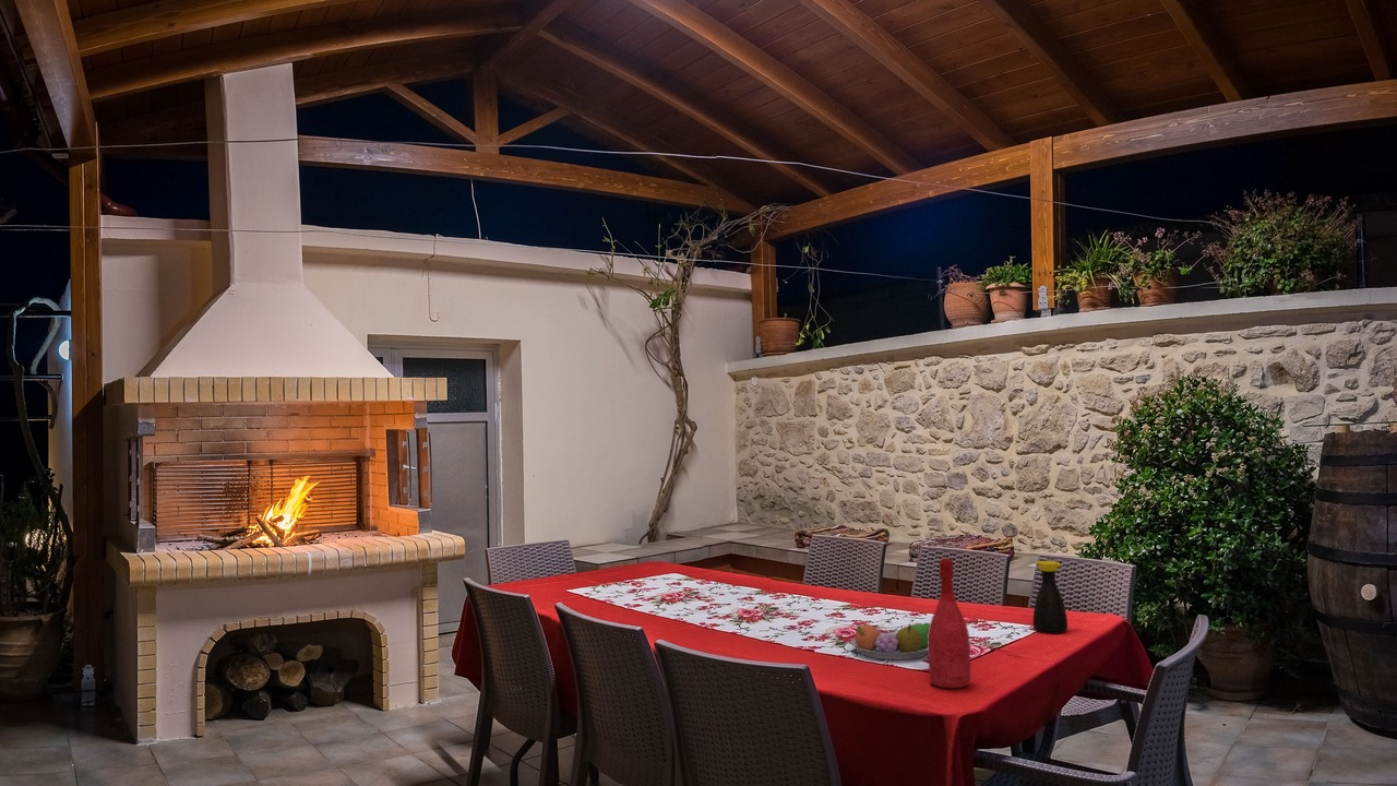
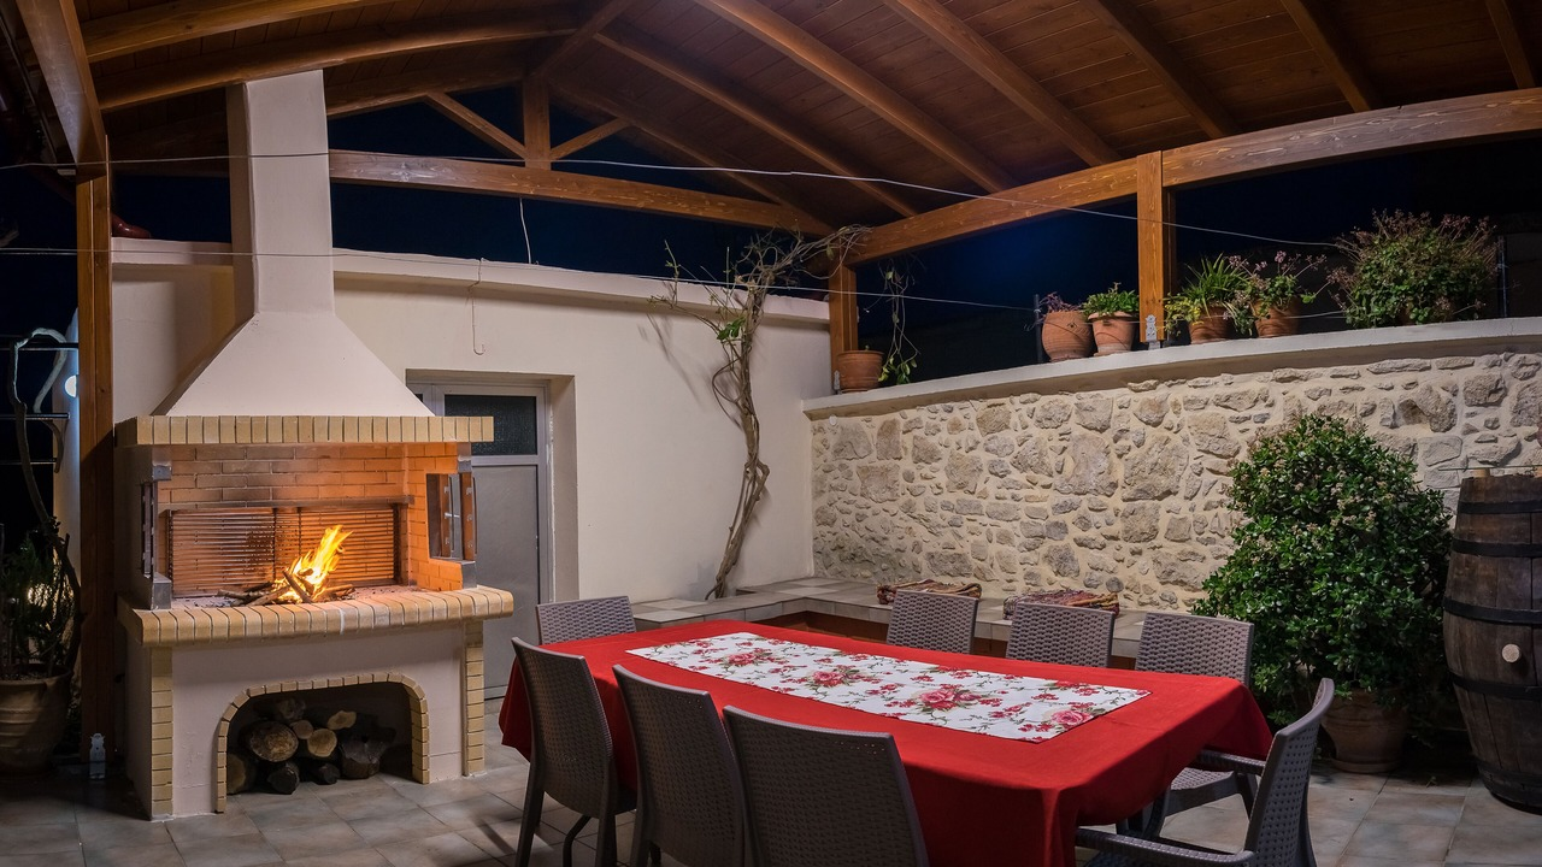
- bottle [1032,560,1068,634]
- wine bottle [927,558,971,690]
- fruit bowl [849,622,931,660]
